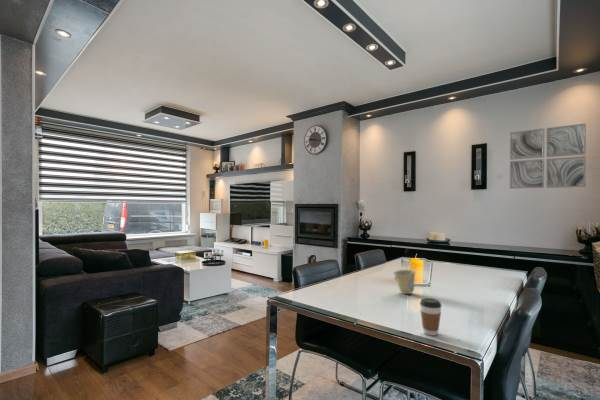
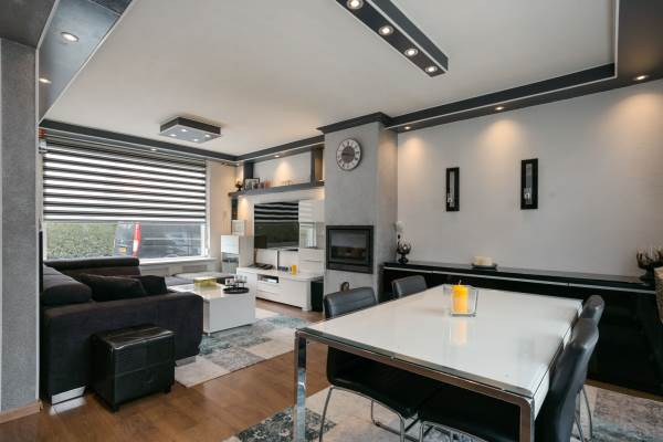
- coffee cup [419,297,443,337]
- cup [392,269,417,295]
- wall art [509,122,587,190]
